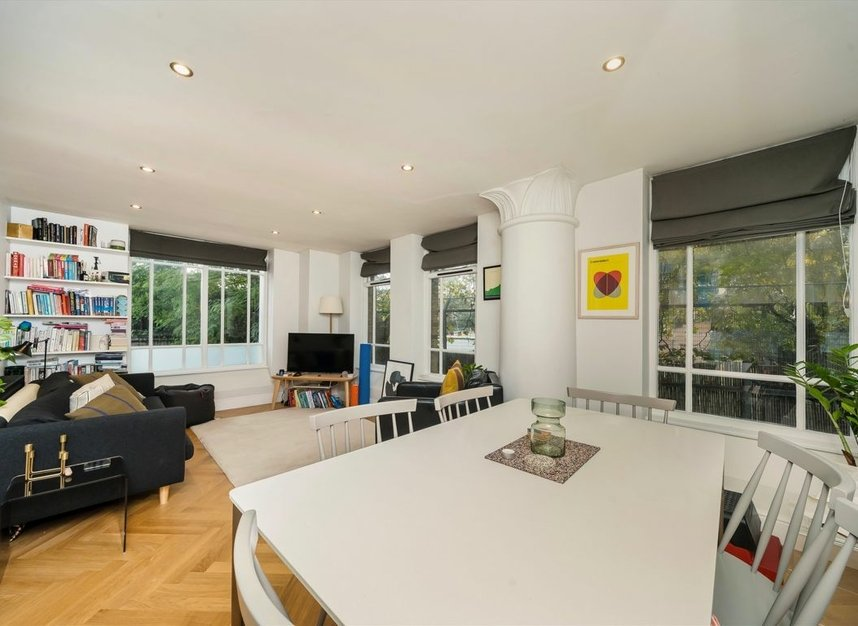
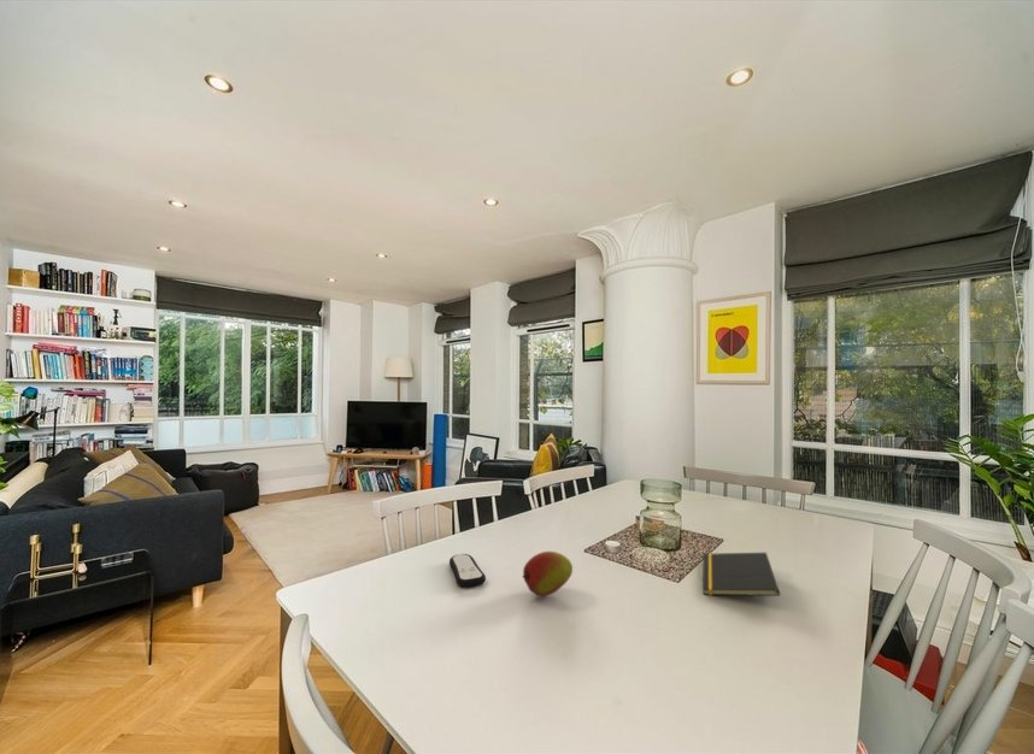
+ notepad [701,552,781,597]
+ remote control [448,553,487,589]
+ fruit [522,550,574,597]
